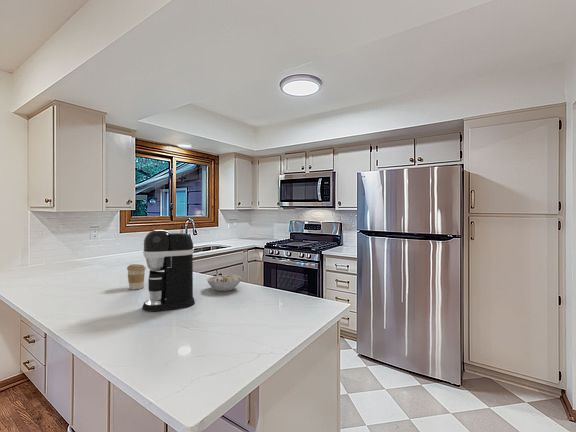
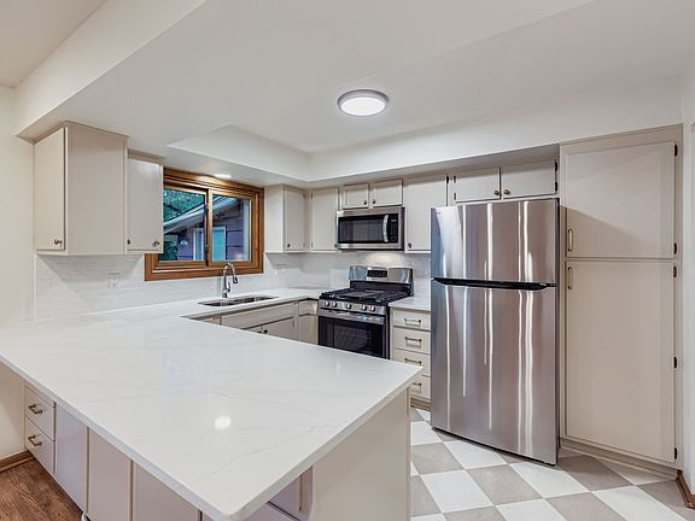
- coffee cup [126,263,147,290]
- bowl [206,273,242,292]
- coffee maker [142,229,196,312]
